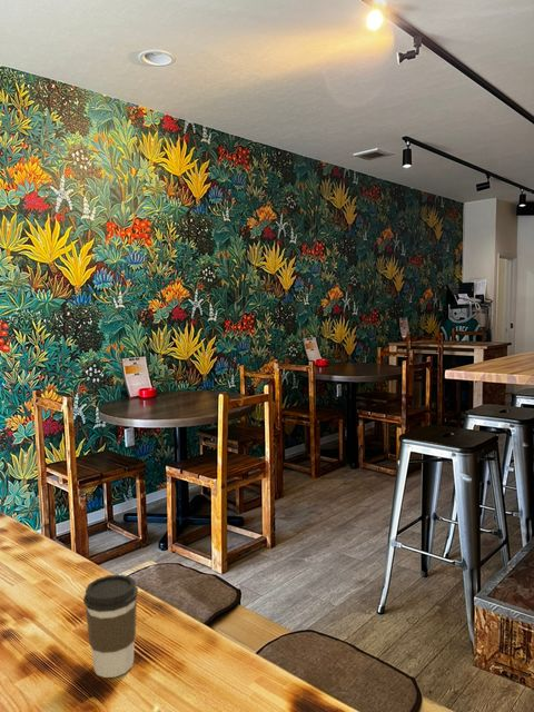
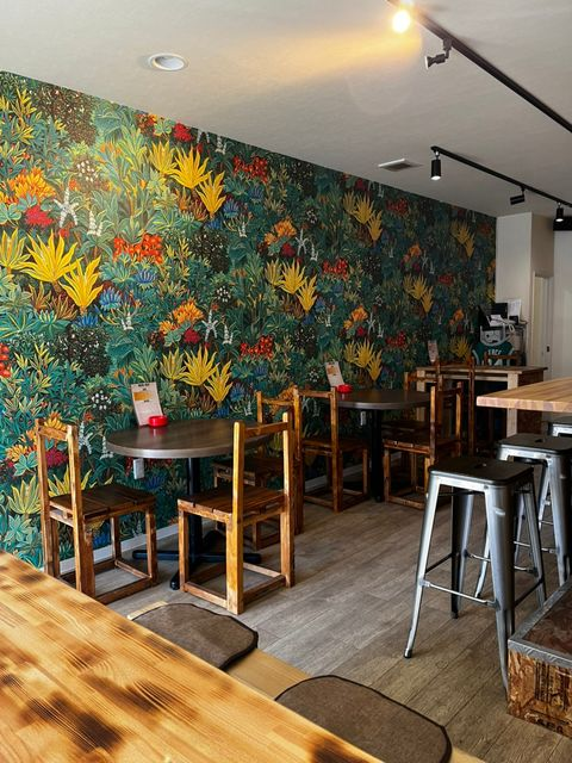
- coffee cup [82,574,139,679]
